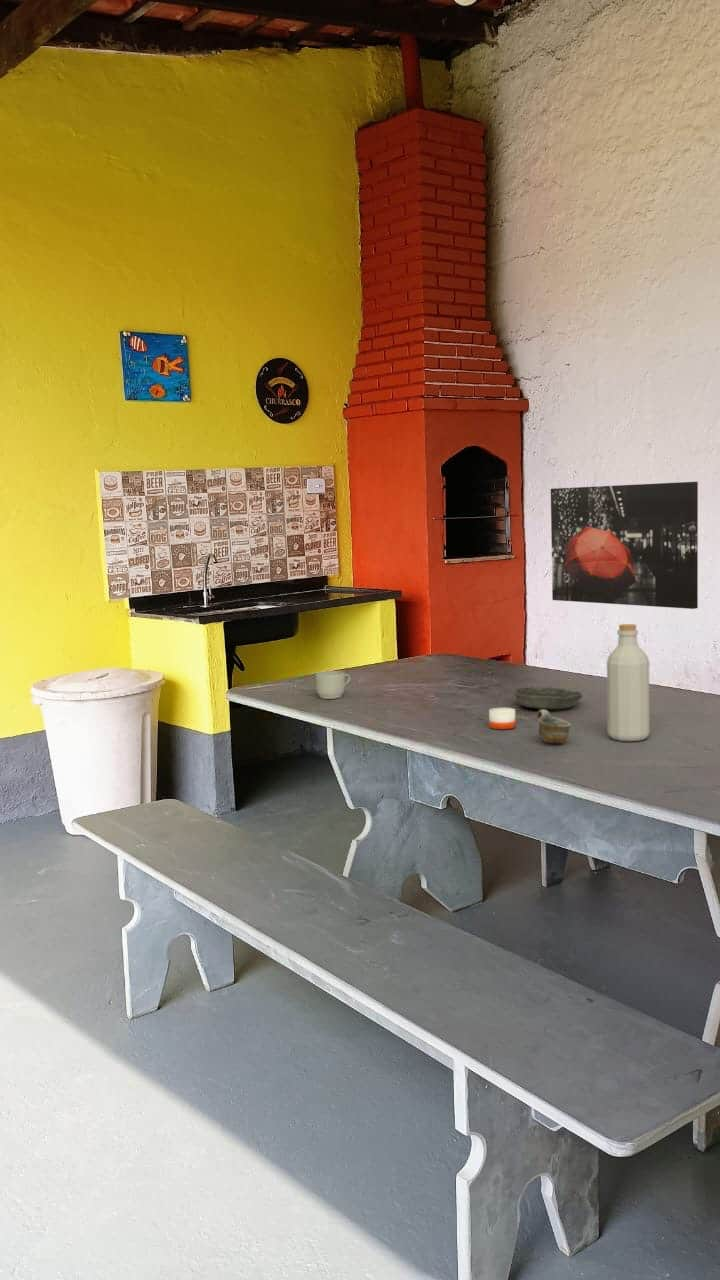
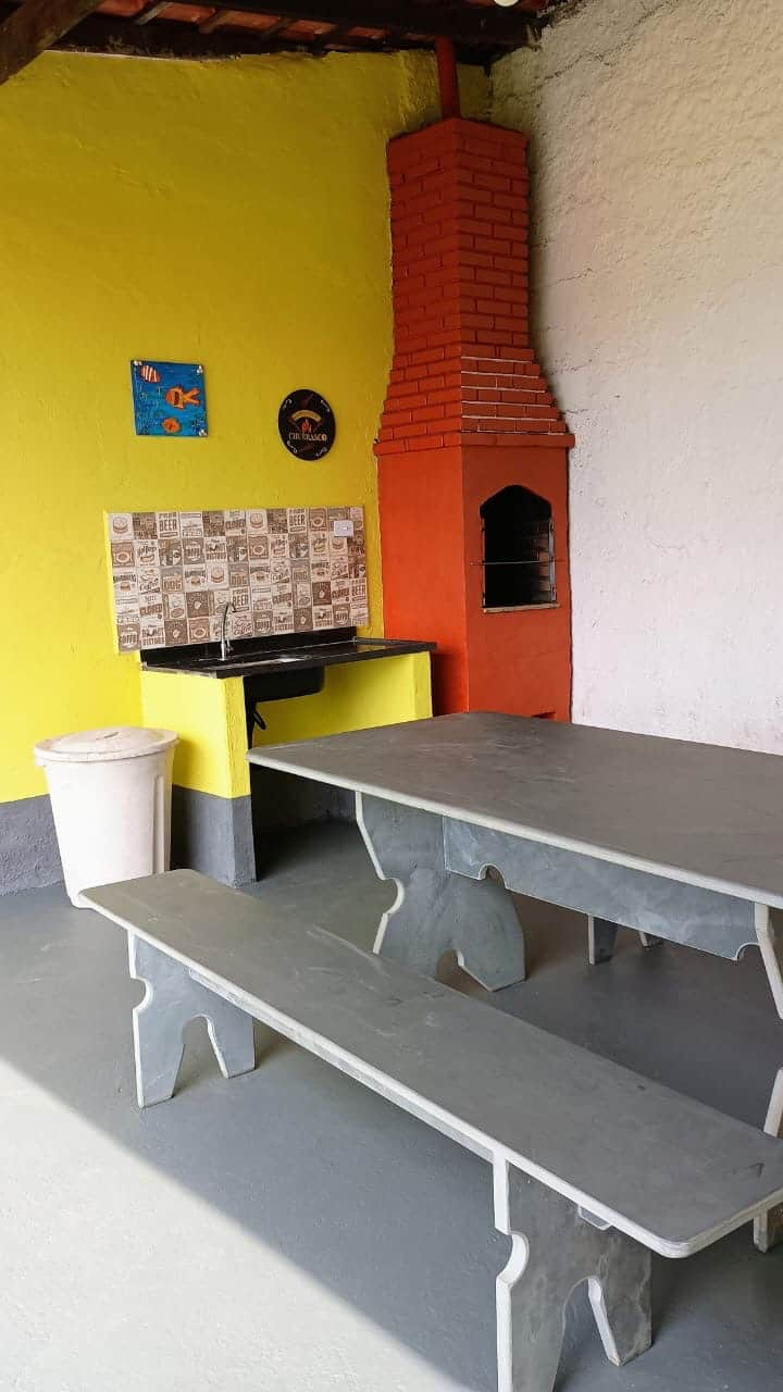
- cup [536,709,572,744]
- mug [314,670,351,700]
- bowl [513,686,584,710]
- bottle [606,623,651,742]
- candle [488,700,517,730]
- wall art [550,481,699,610]
